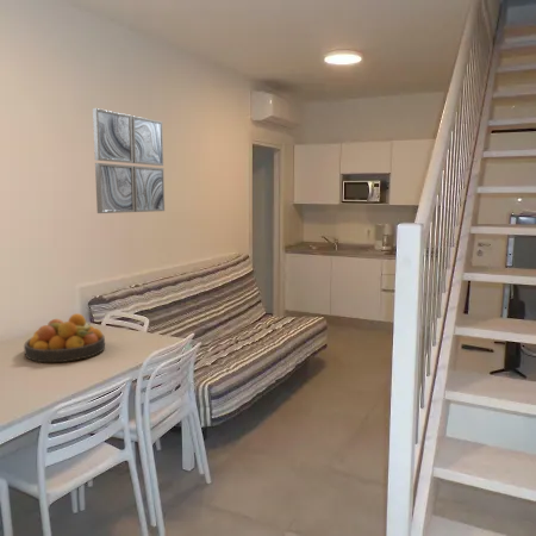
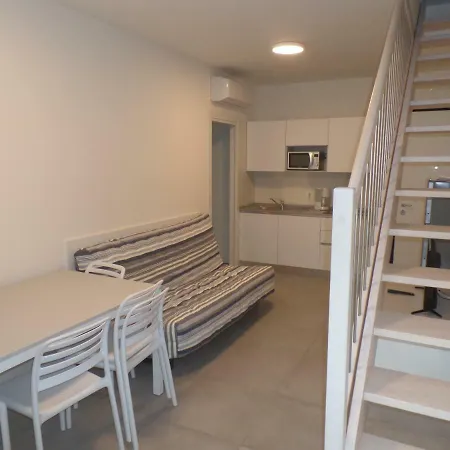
- wall art [92,107,166,214]
- fruit bowl [23,312,106,363]
